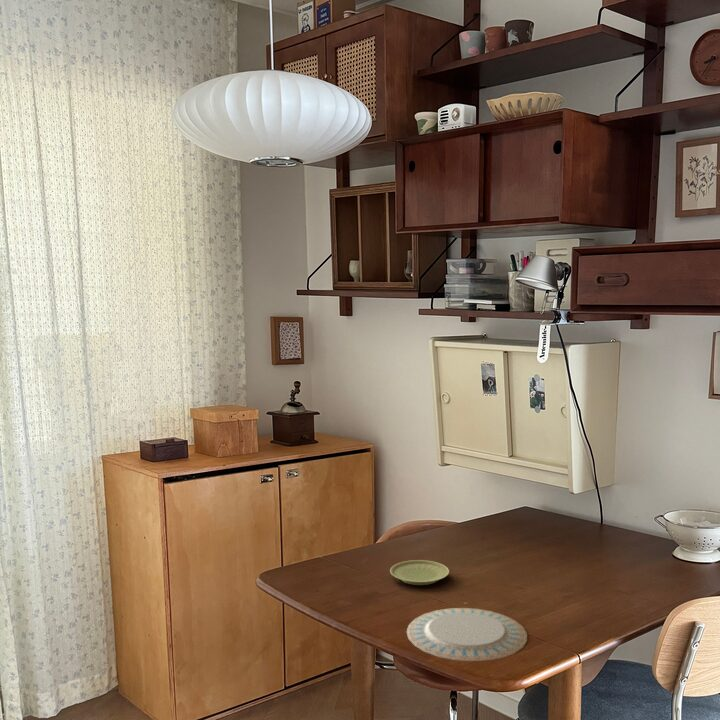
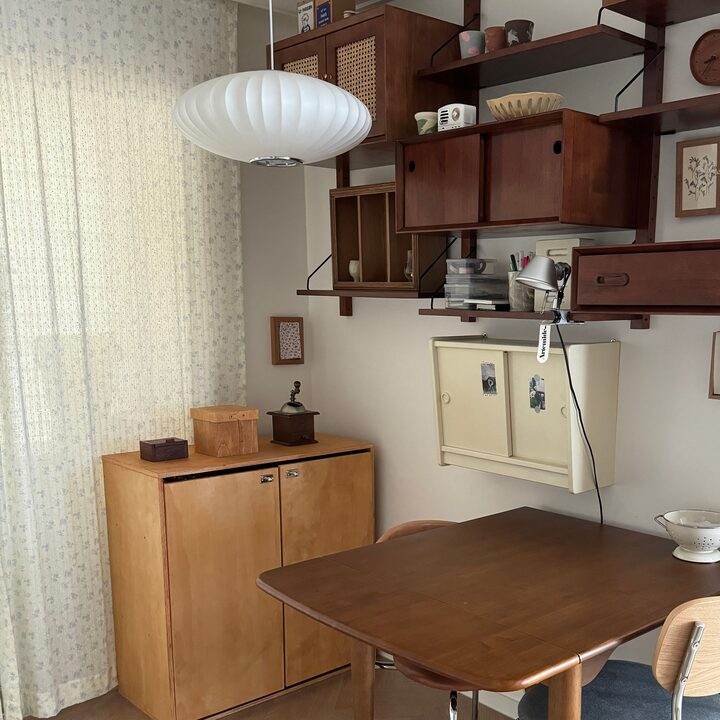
- chinaware [406,607,528,662]
- plate [389,559,450,586]
